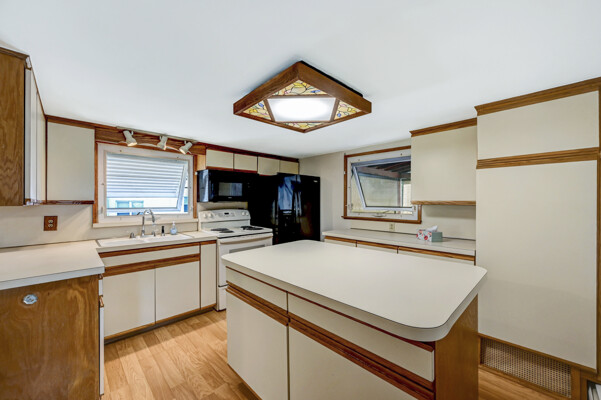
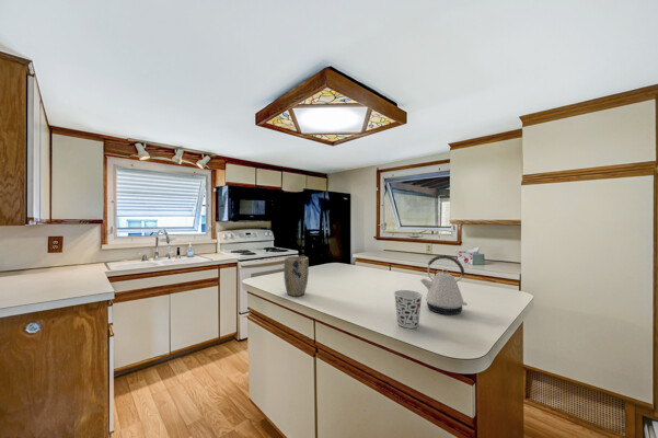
+ kettle [419,254,469,315]
+ cup [393,289,424,330]
+ plant pot [282,255,310,297]
